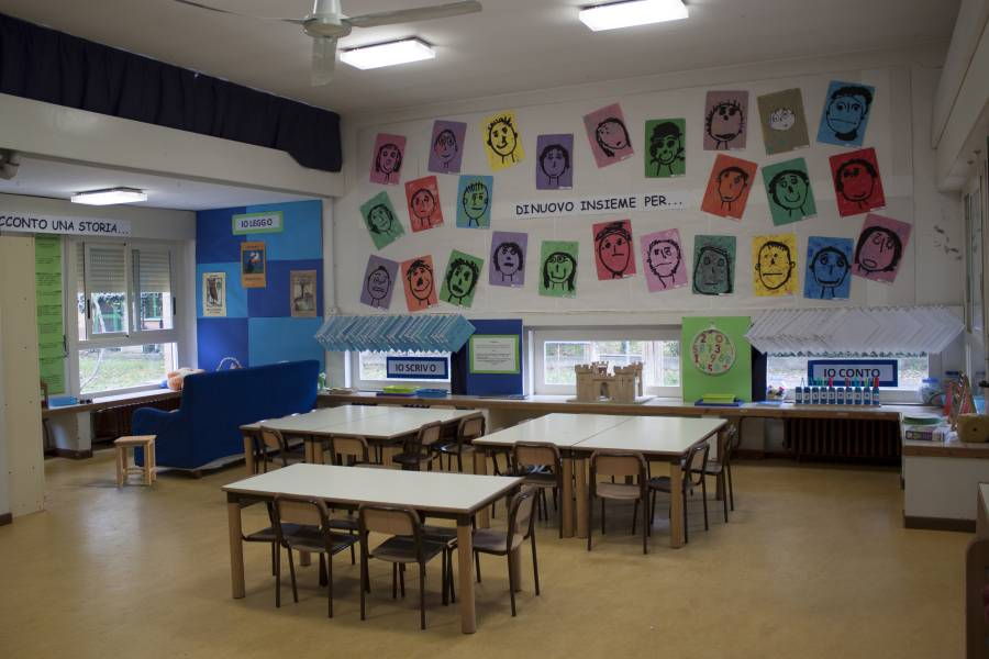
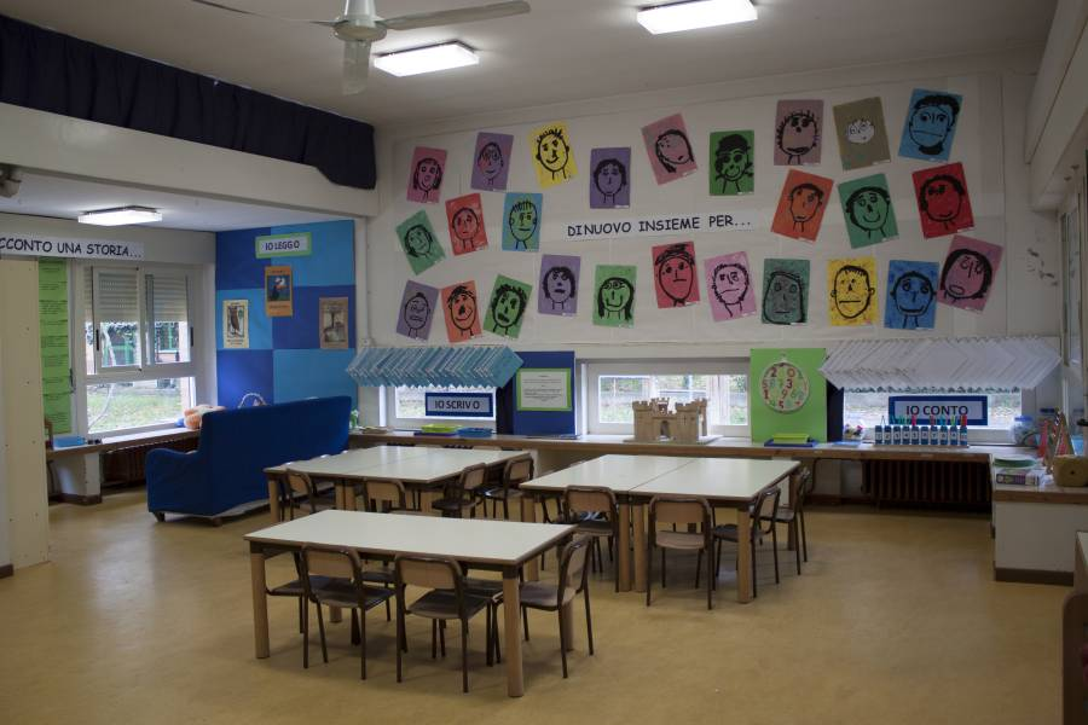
- stool [113,434,157,488]
